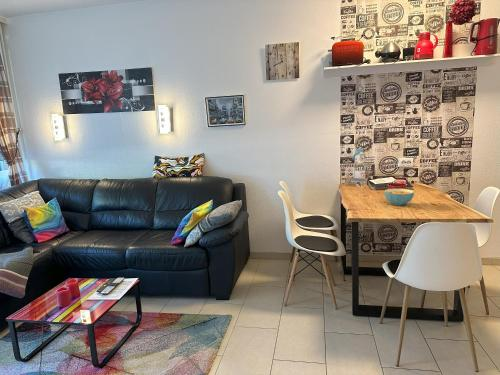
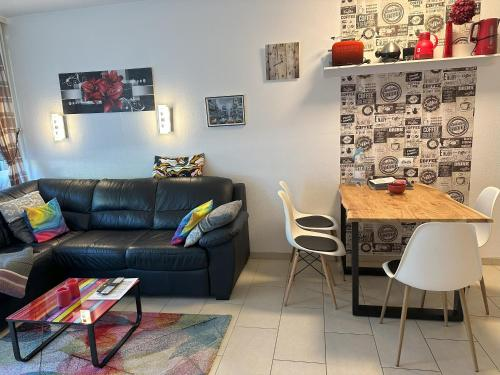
- cereal bowl [383,188,415,206]
